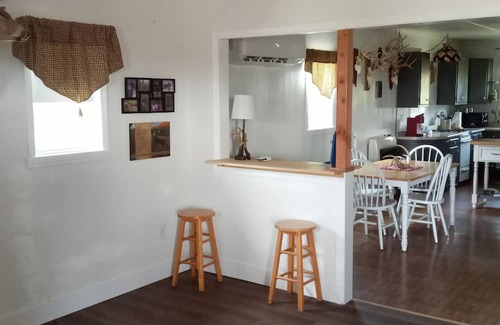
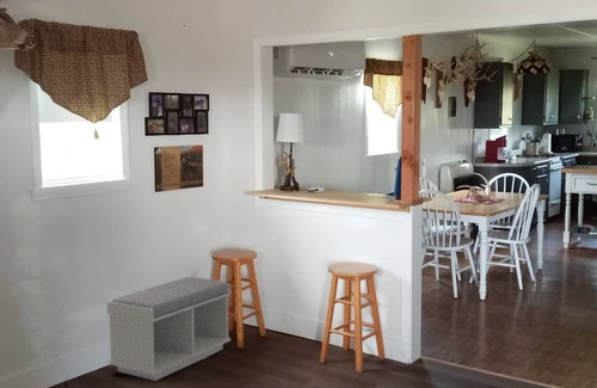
+ bench [106,276,232,382]
